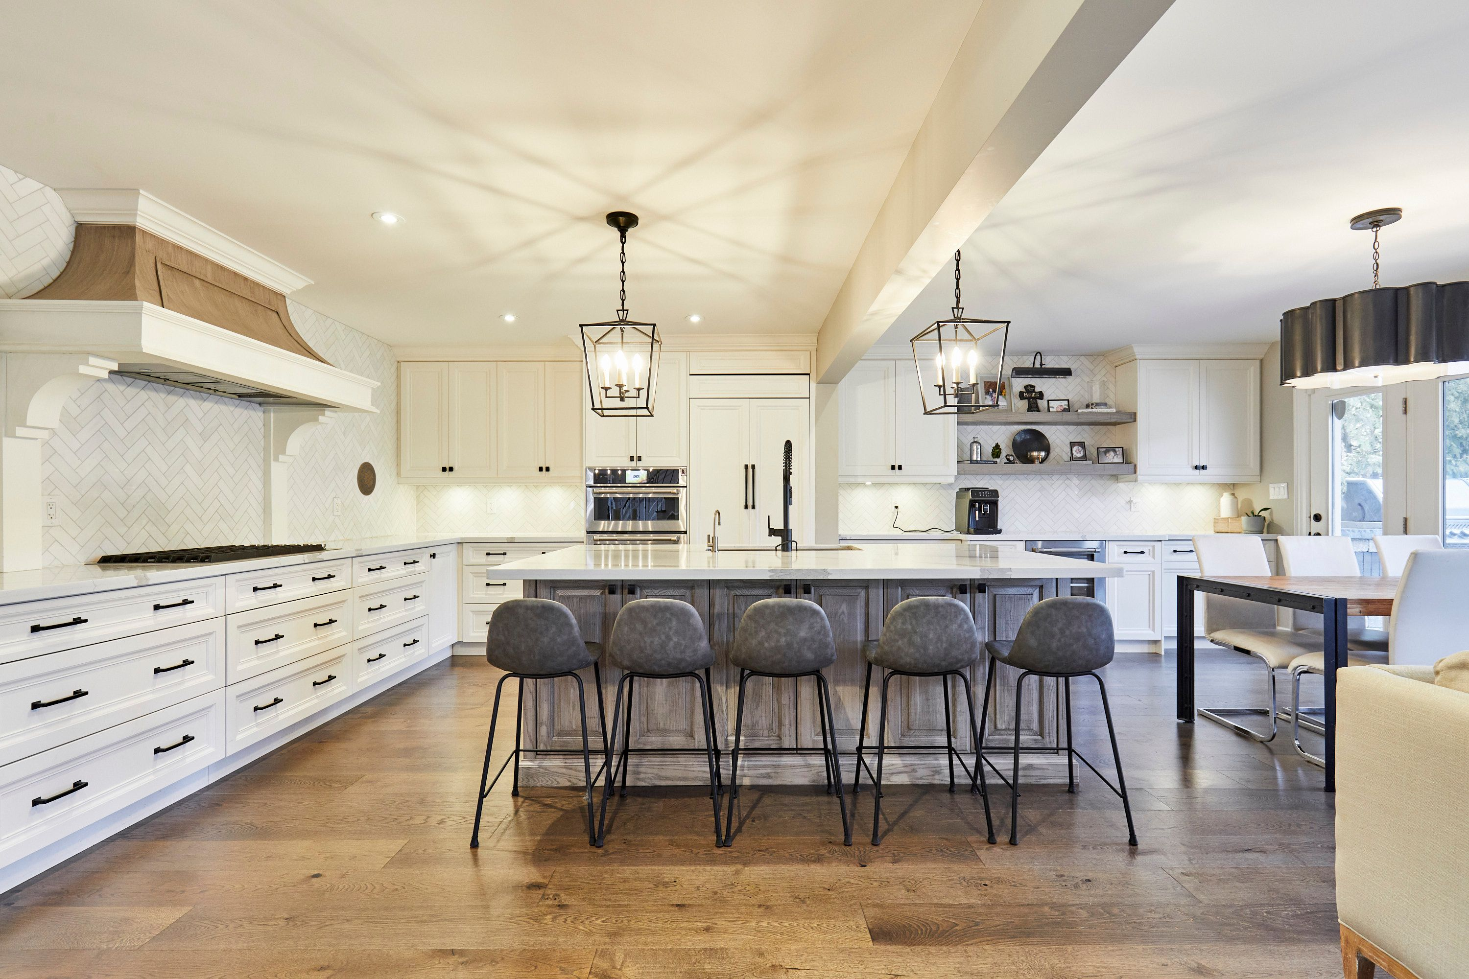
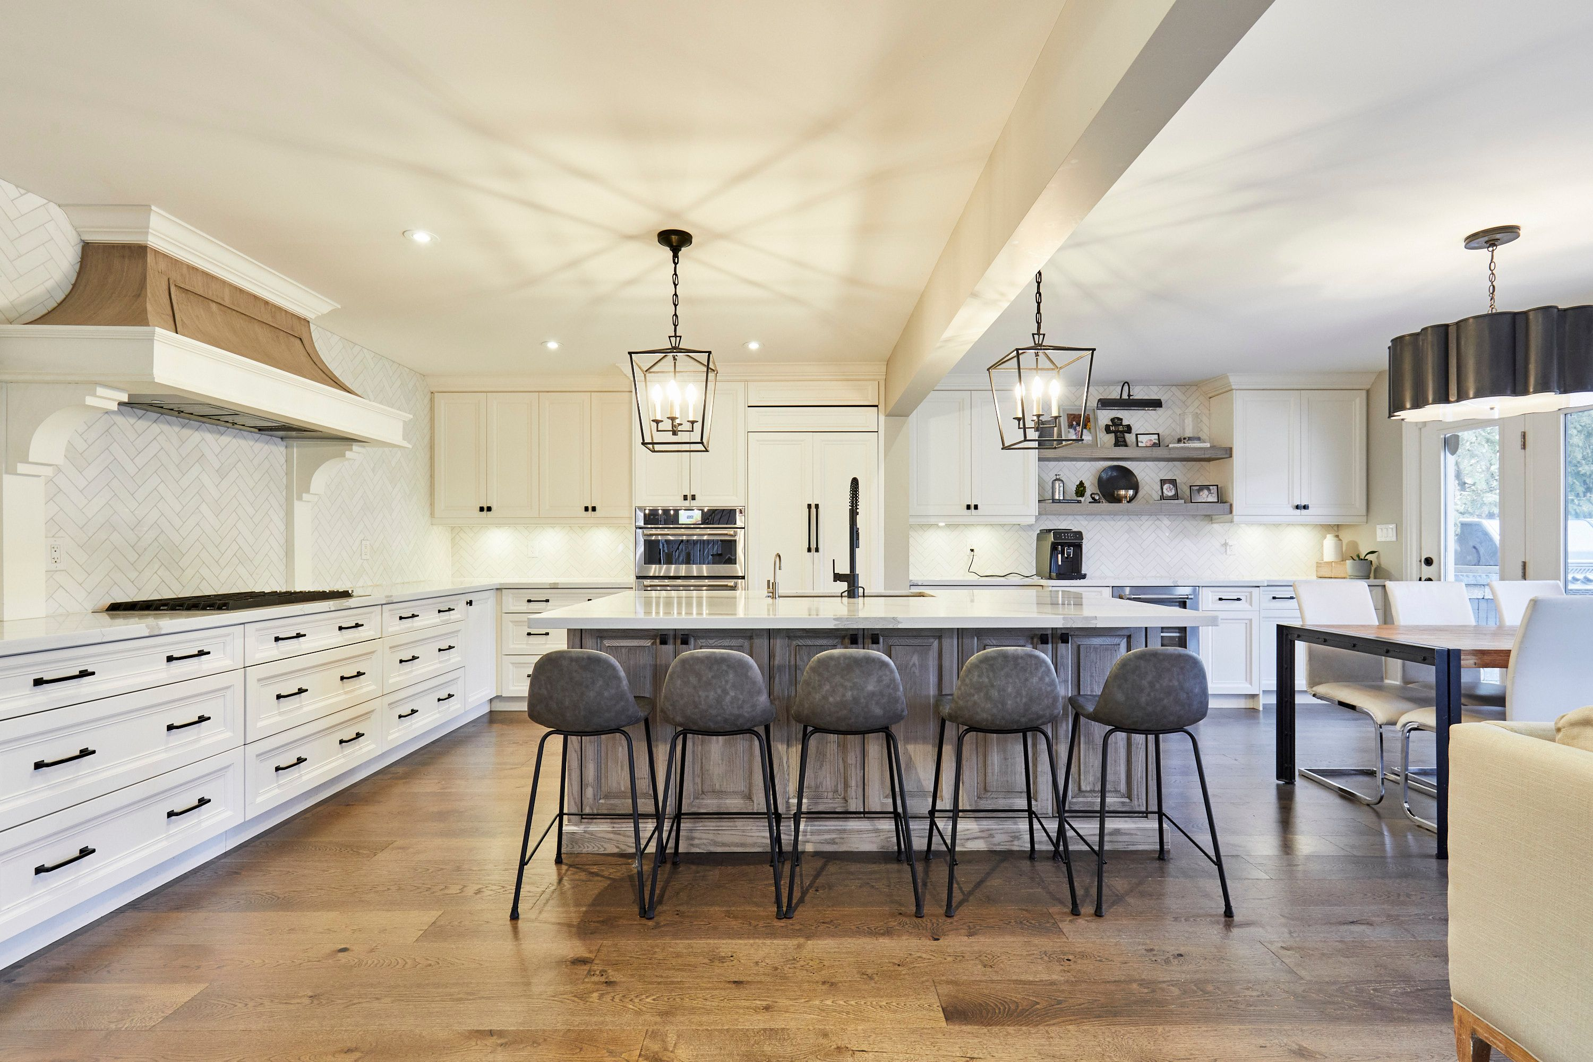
- decorative plate [356,461,377,496]
